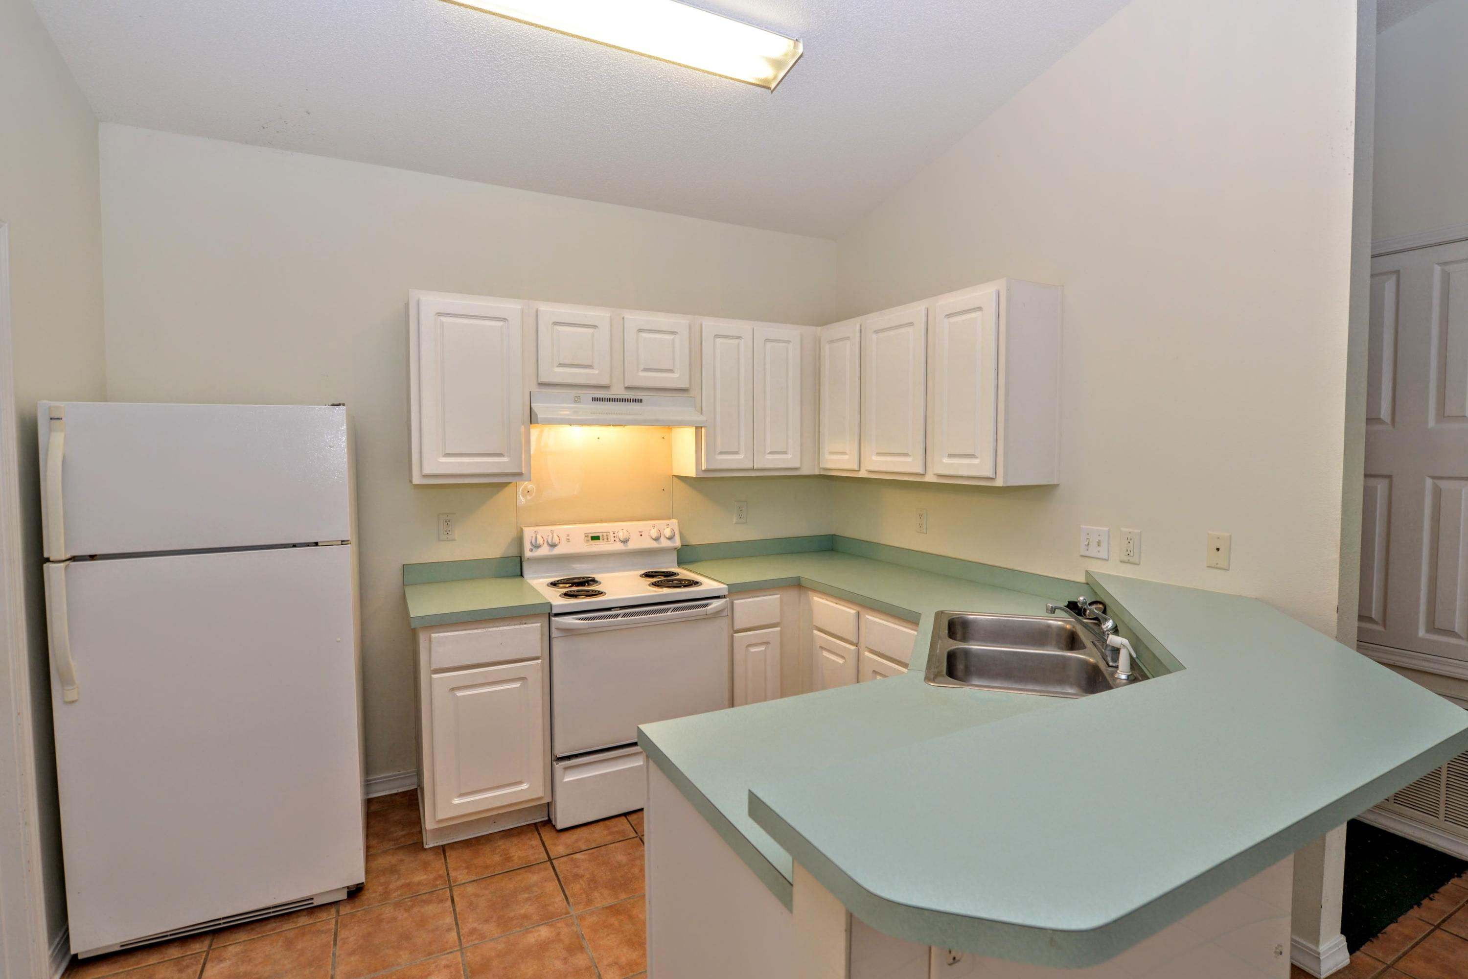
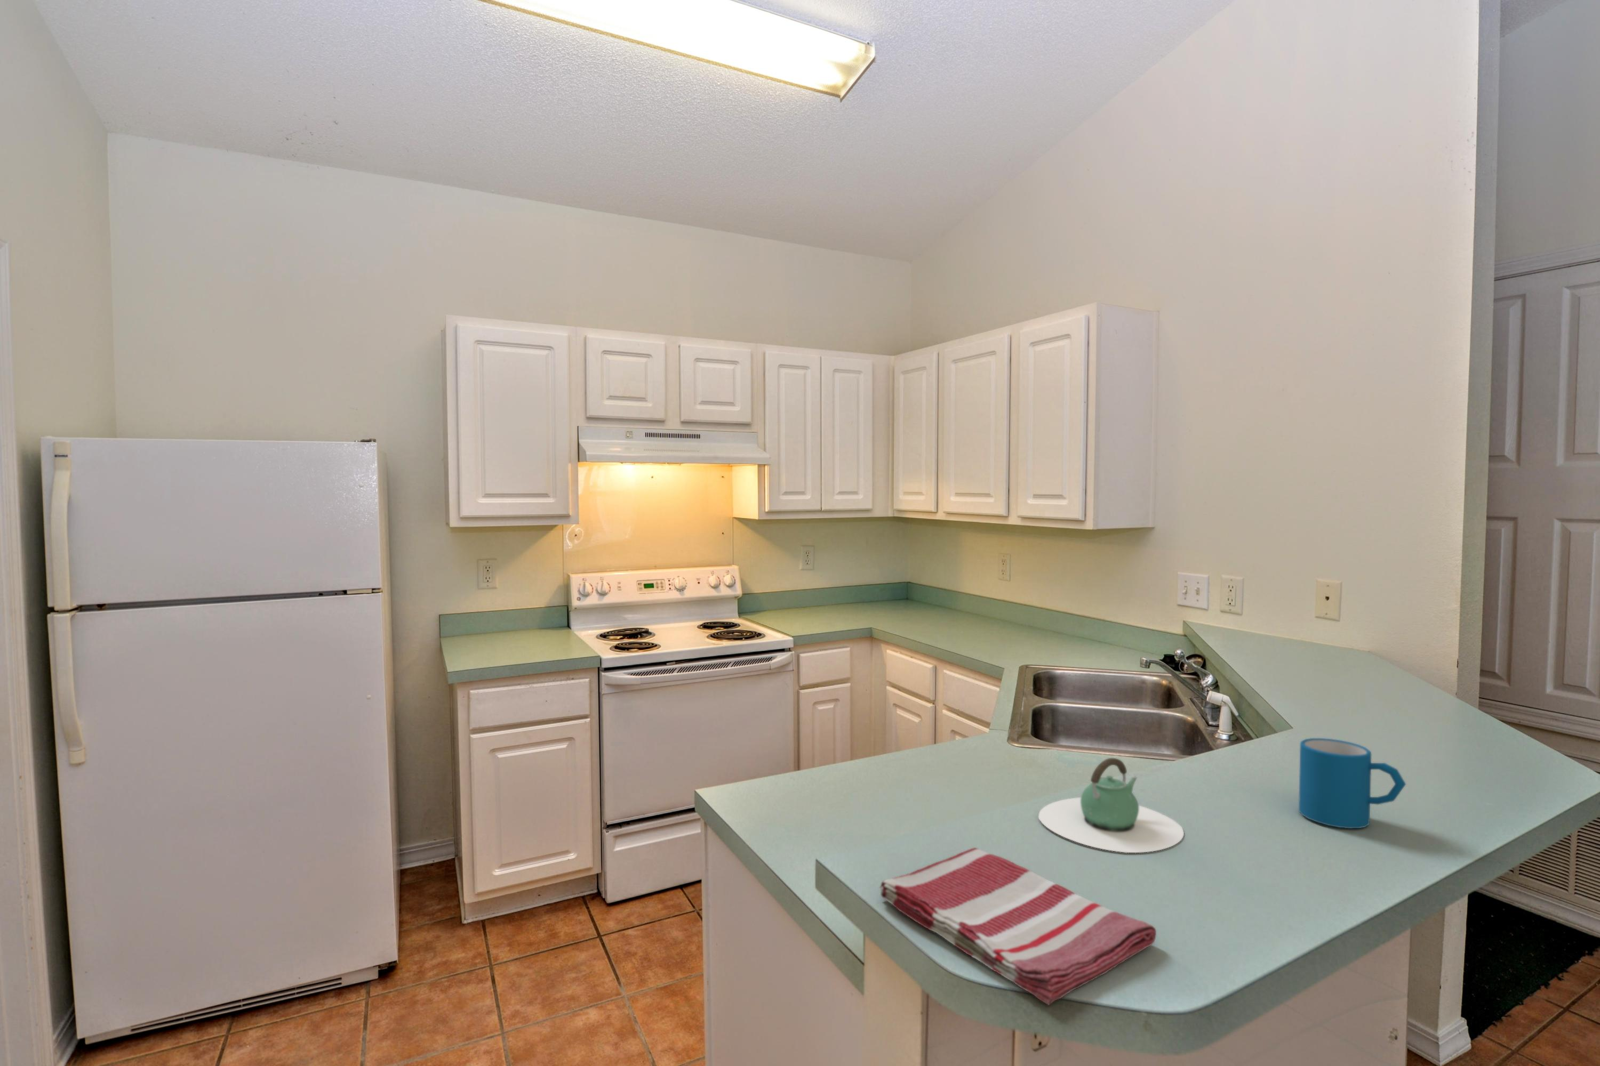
+ mug [1298,738,1406,829]
+ teapot [1038,758,1185,853]
+ dish towel [879,847,1157,1005]
